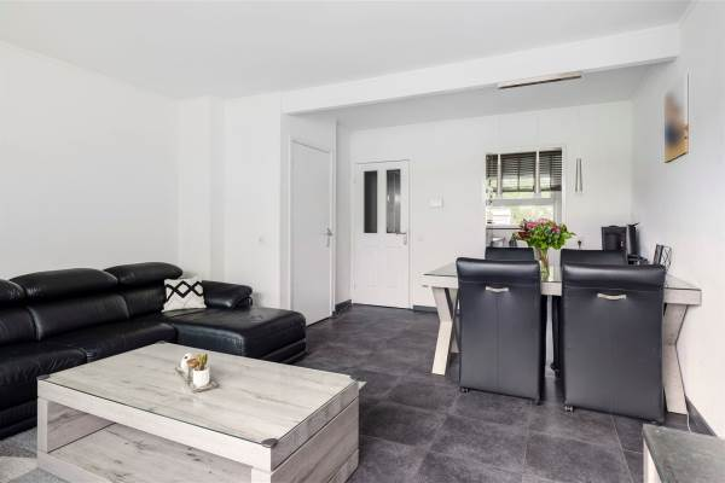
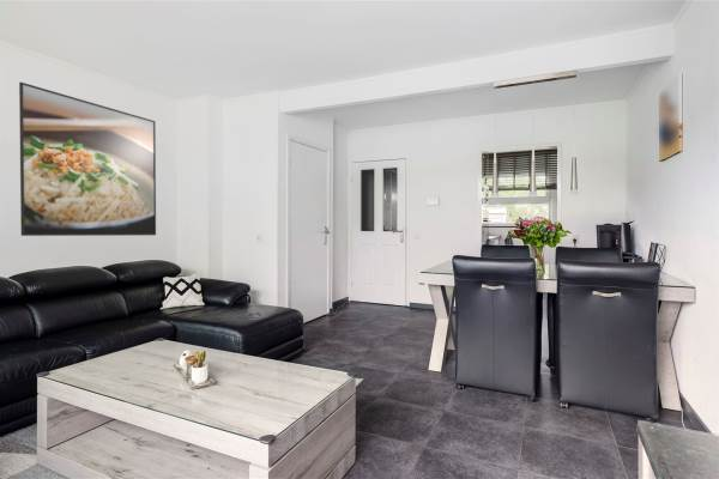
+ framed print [18,81,157,237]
